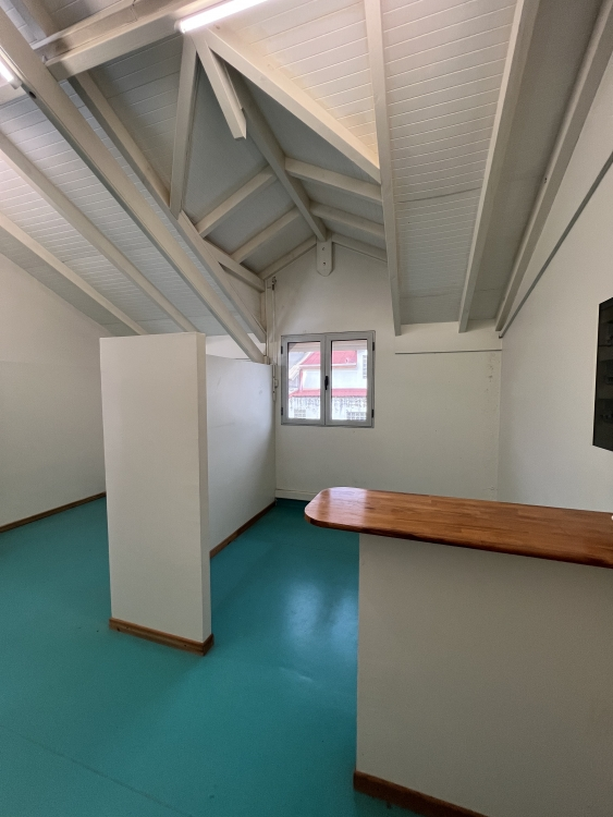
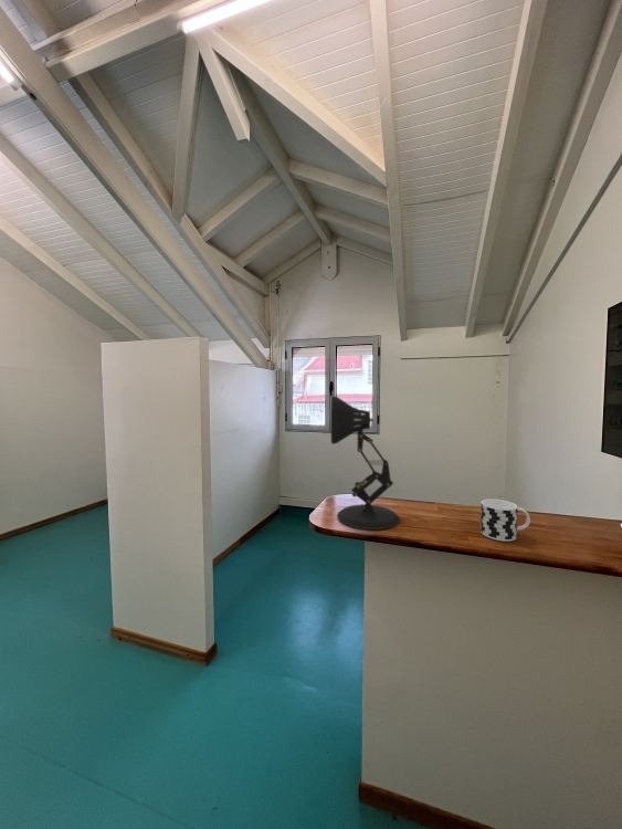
+ desk lamp [329,395,401,531]
+ cup [479,499,531,543]
